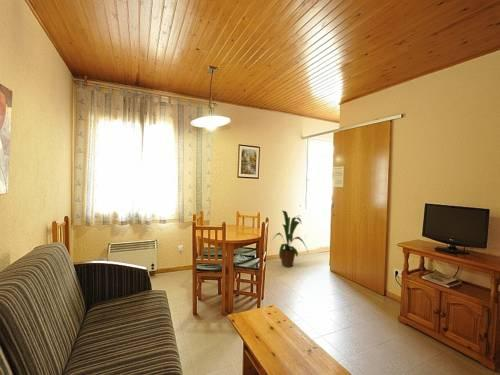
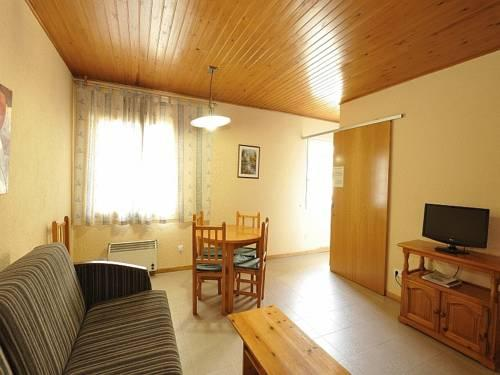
- house plant [270,210,309,268]
